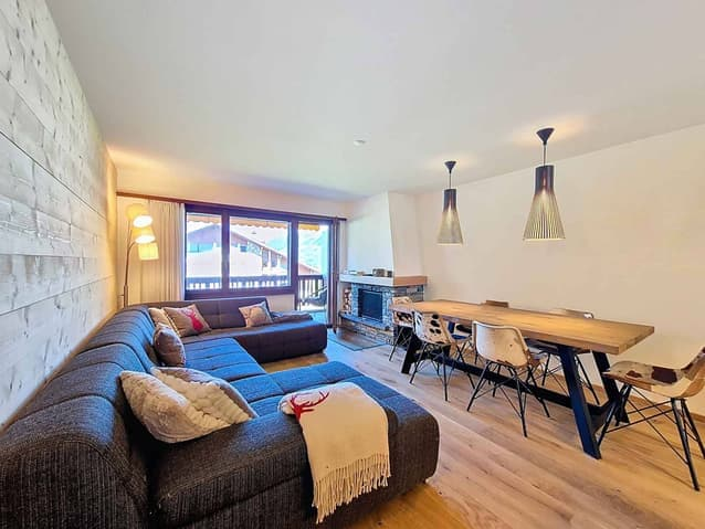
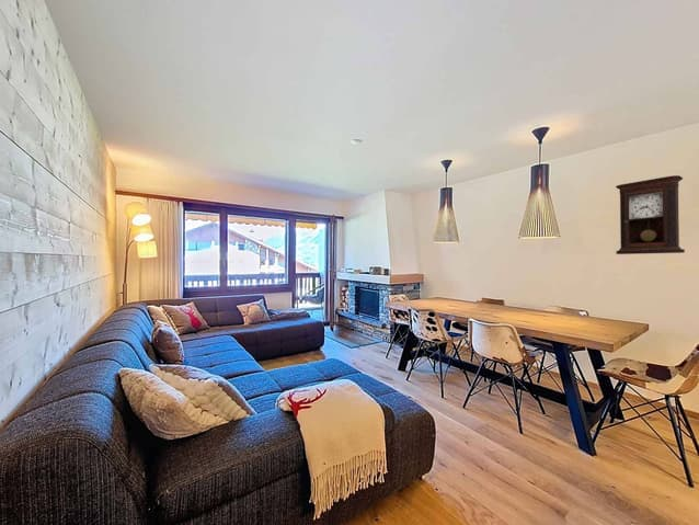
+ pendulum clock [615,174,686,255]
